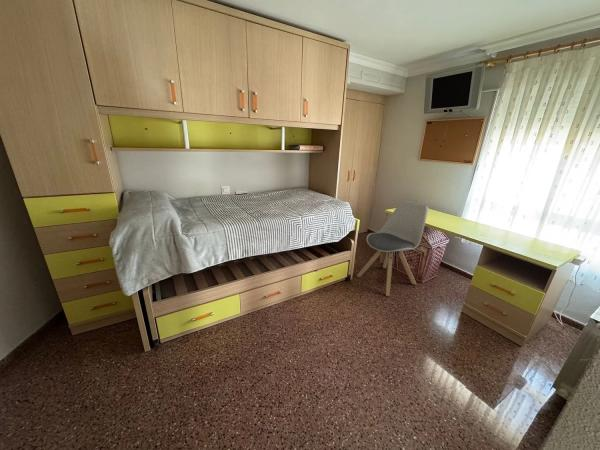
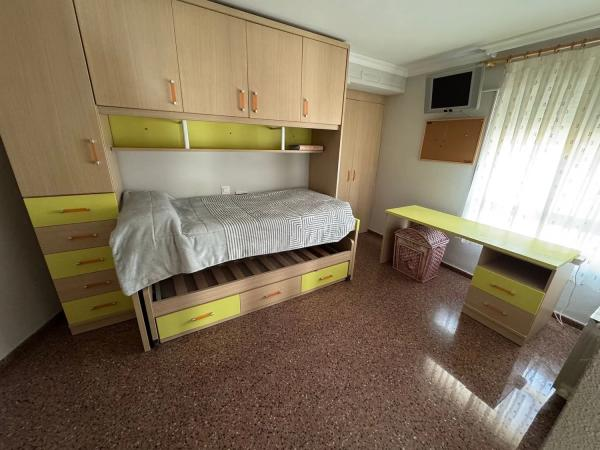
- chair [355,200,429,297]
